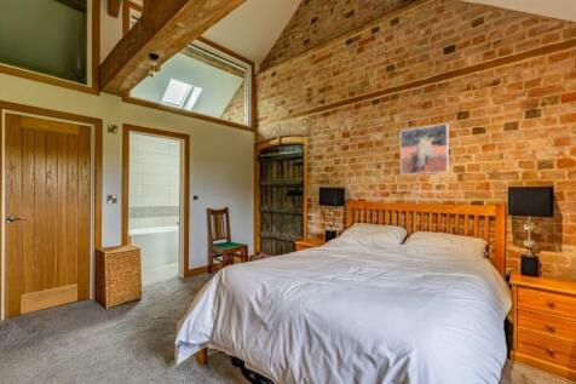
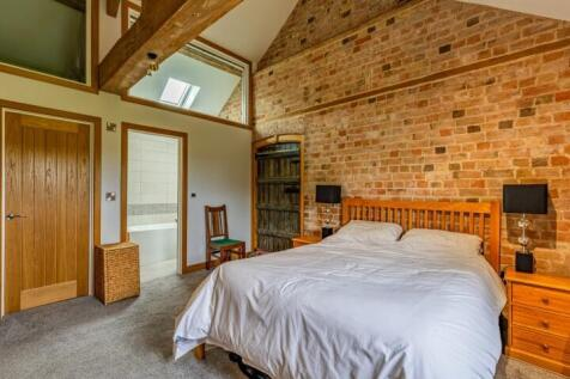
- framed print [399,122,450,176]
